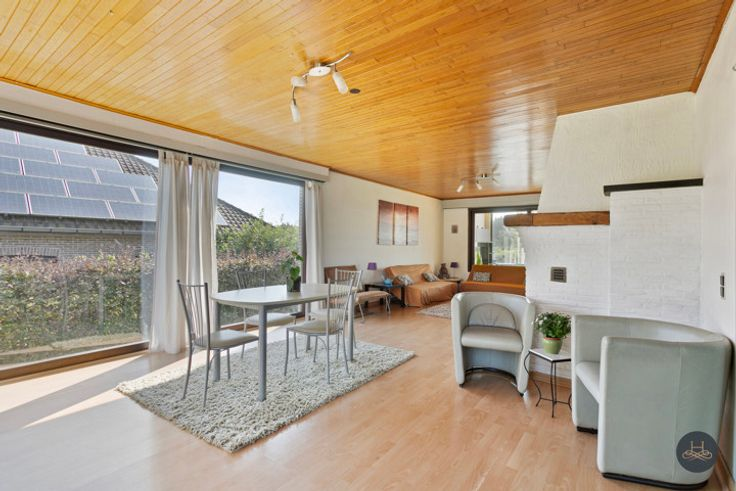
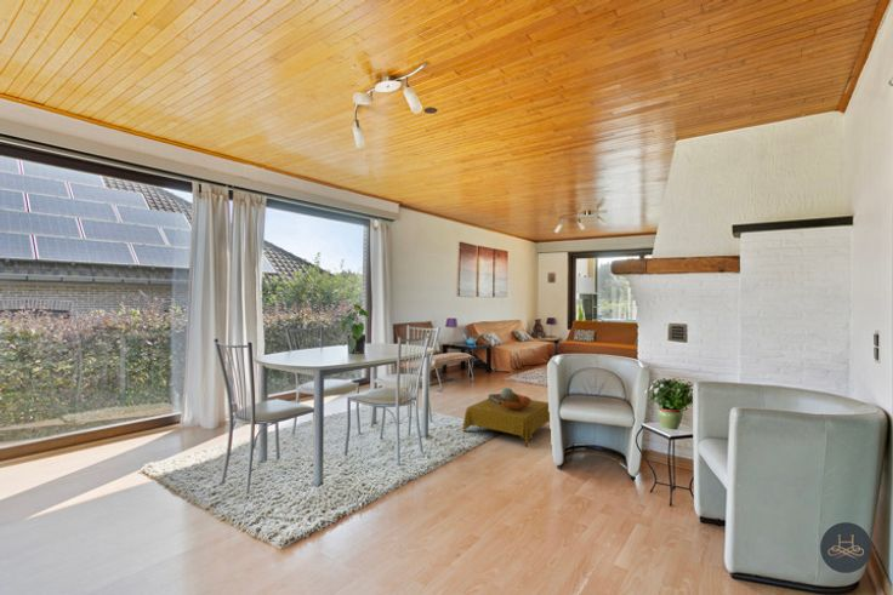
+ side table [461,387,551,448]
